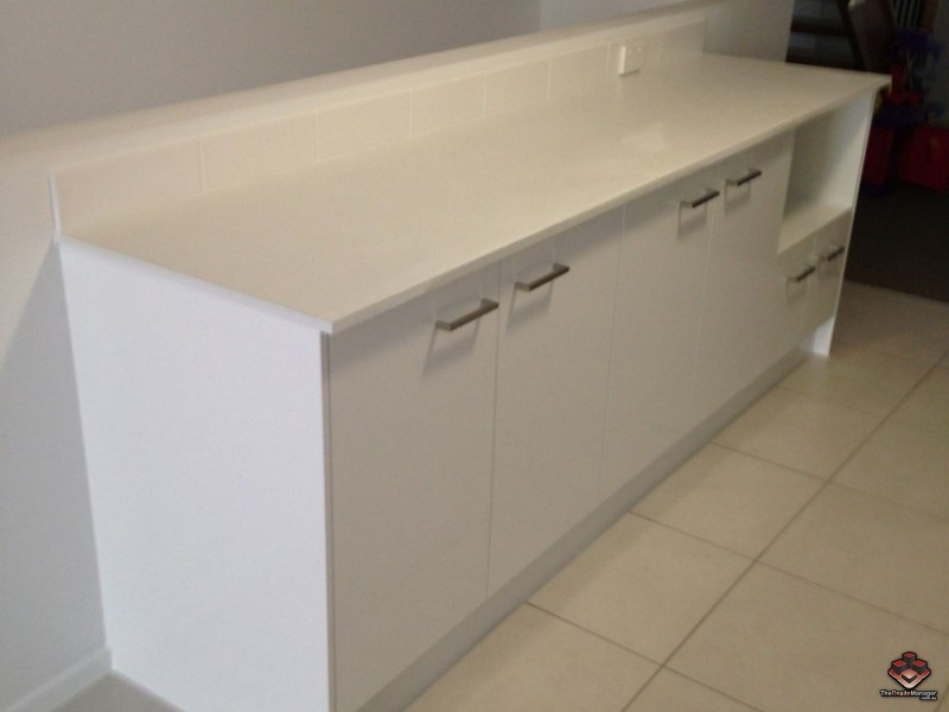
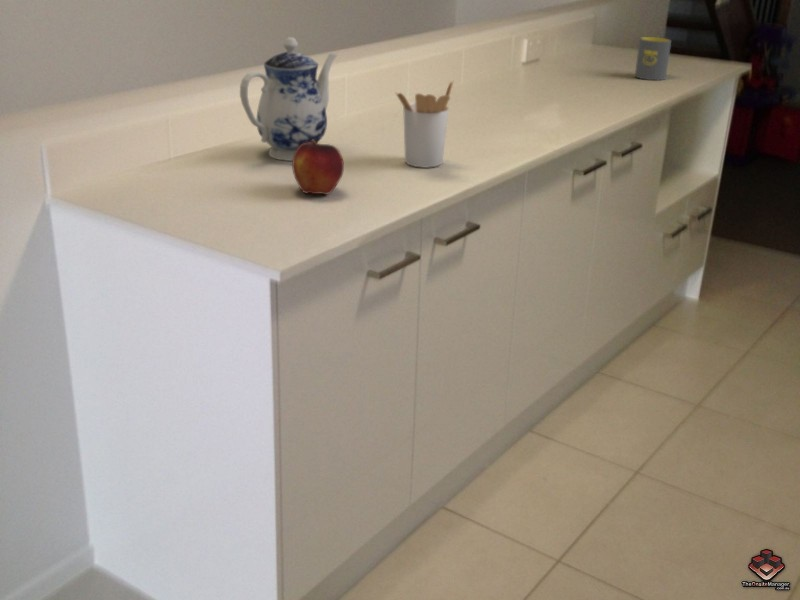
+ fruit [291,139,345,196]
+ teapot [239,36,338,162]
+ mug [634,35,672,81]
+ utensil holder [394,80,454,169]
